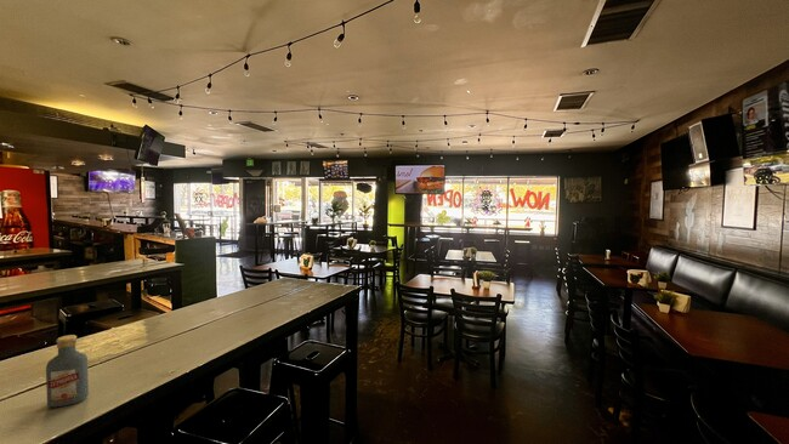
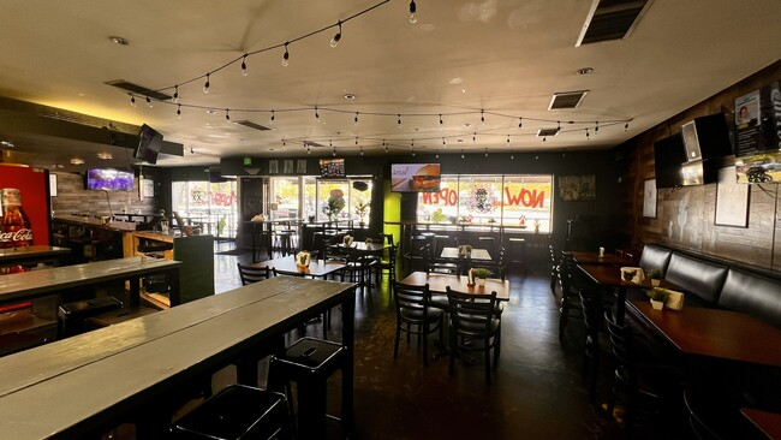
- vodka [45,334,90,409]
